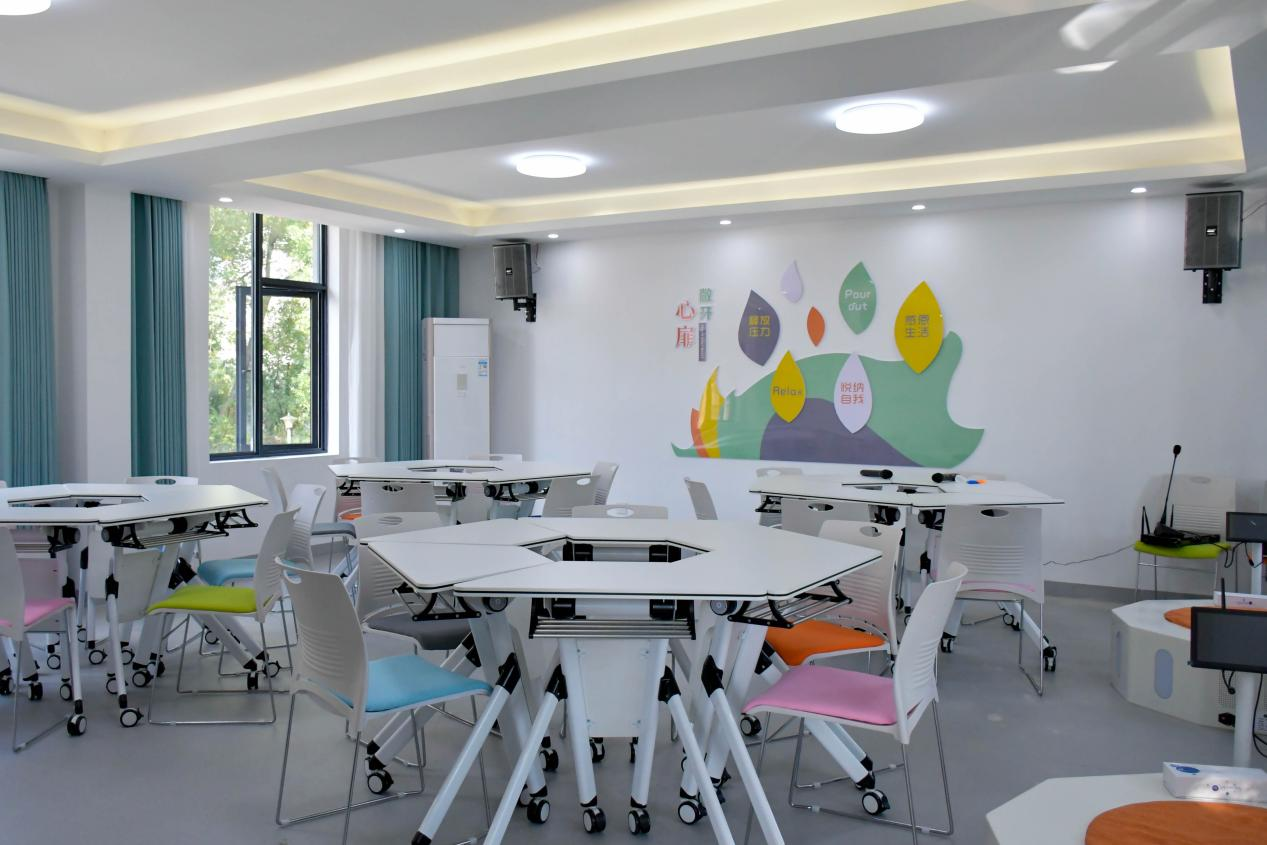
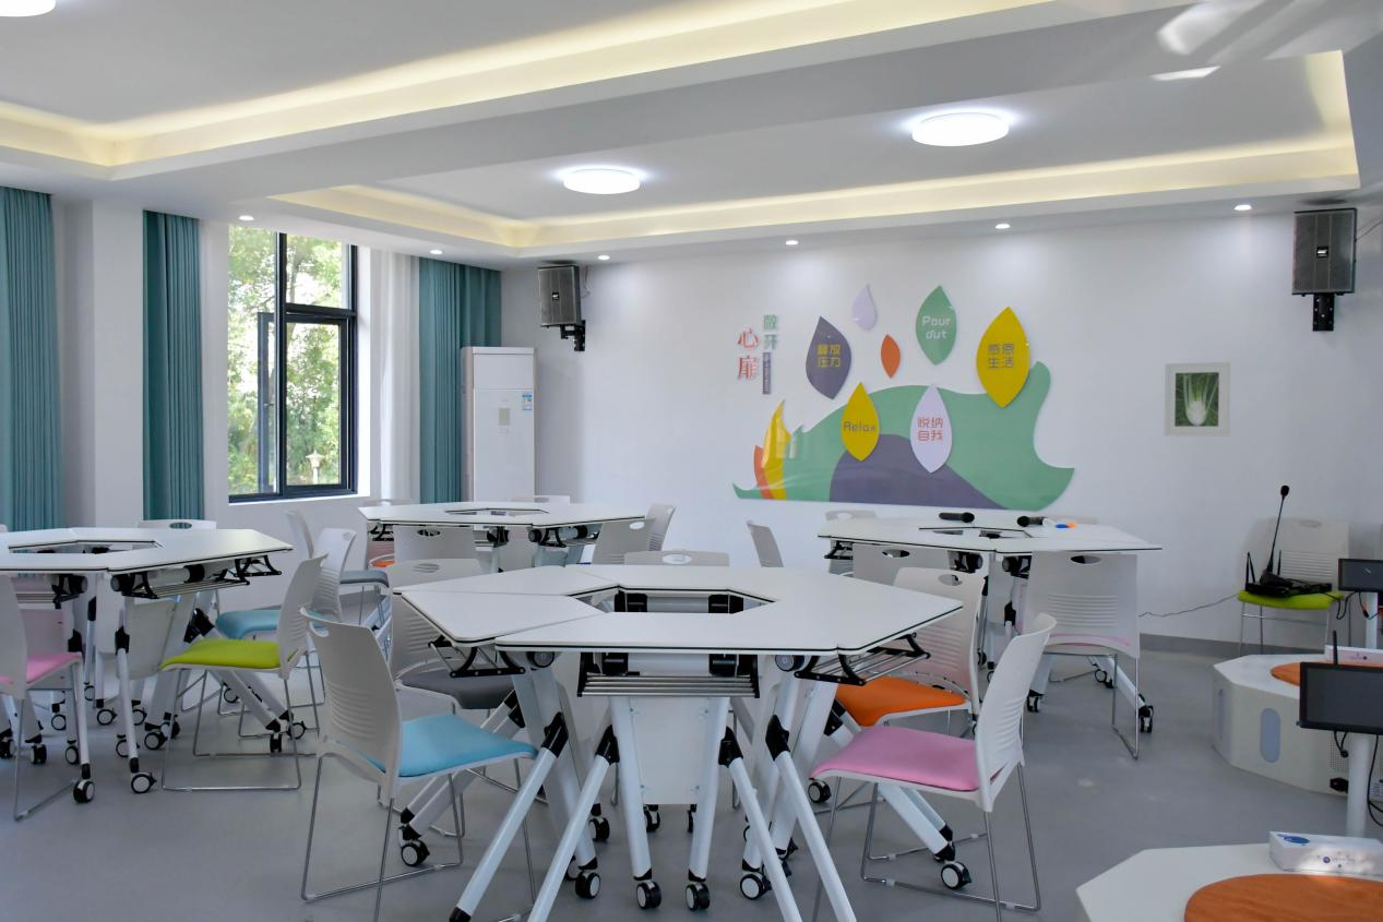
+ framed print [1163,361,1231,438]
